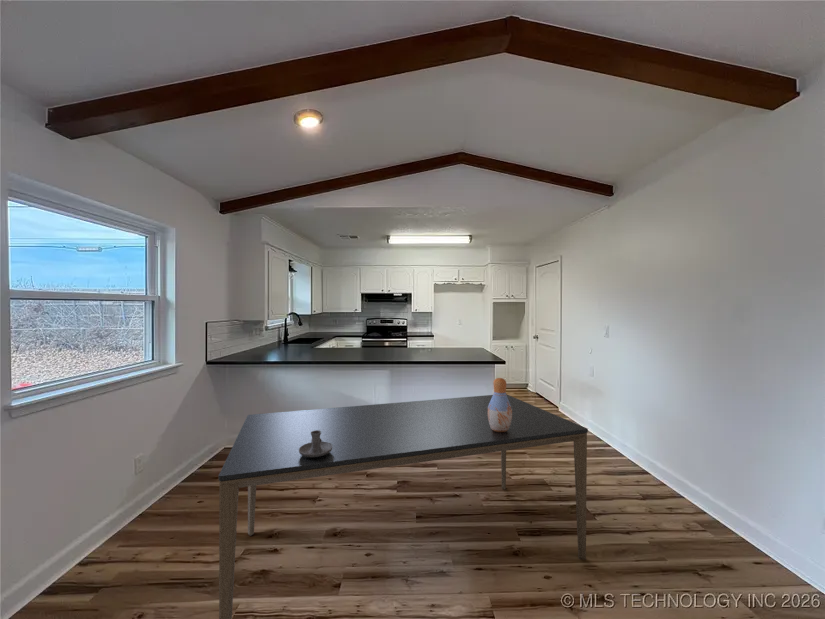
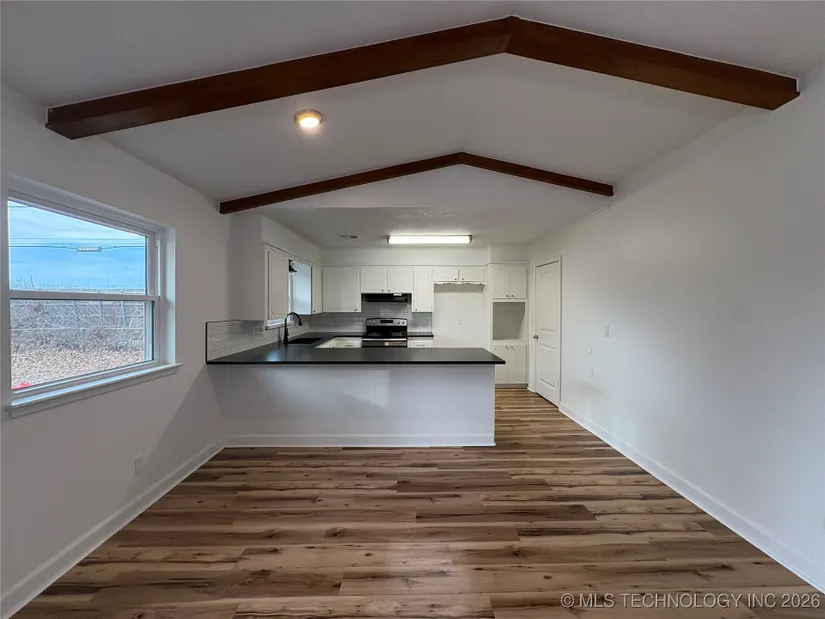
- candle holder [299,430,333,457]
- vase [488,377,512,432]
- dining table [218,393,589,619]
